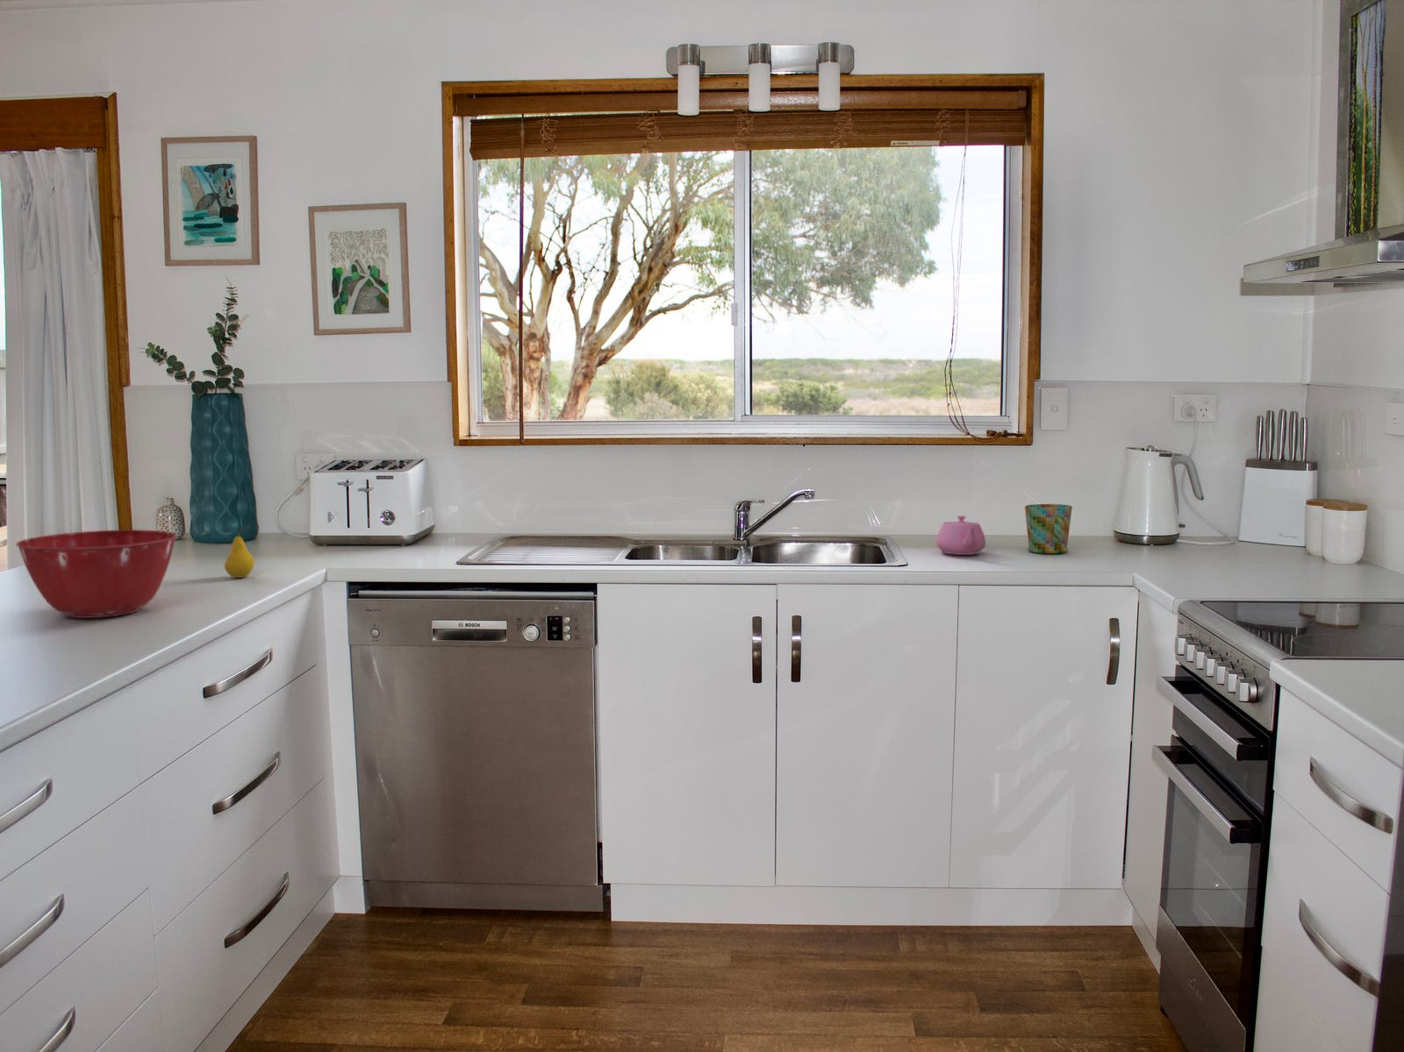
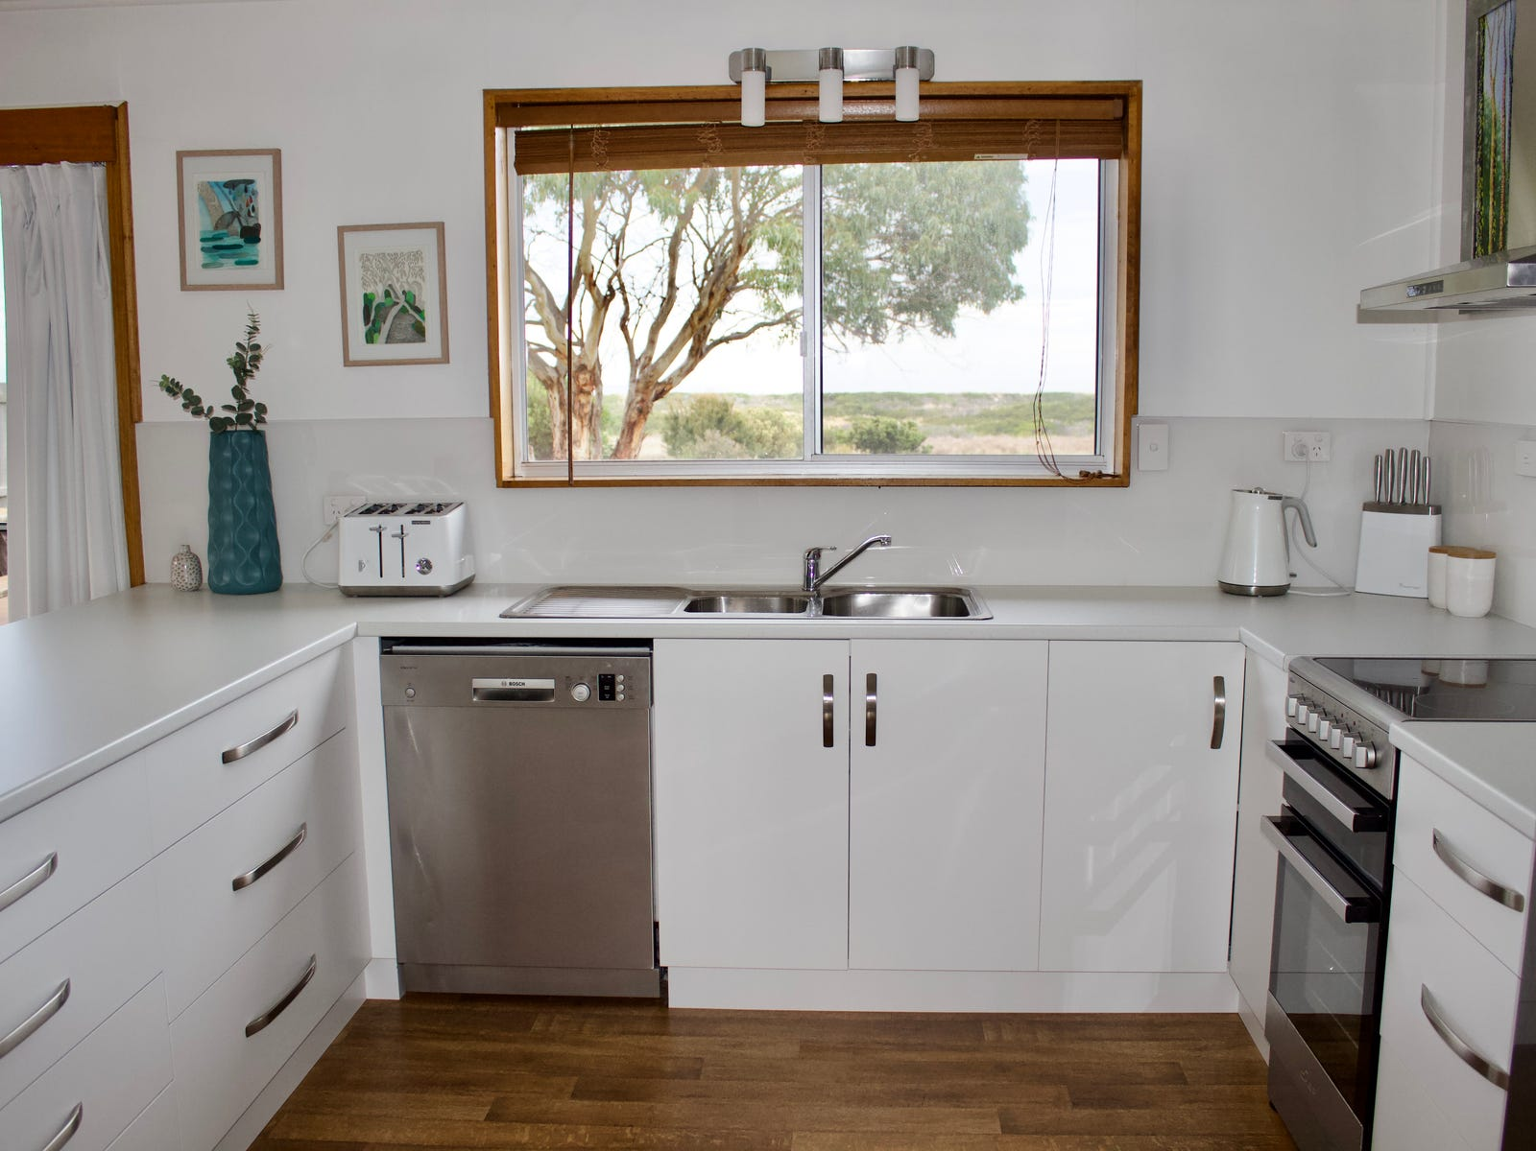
- mug [1024,503,1072,554]
- mixing bowl [14,528,178,619]
- teapot [935,515,986,556]
- fruit [223,525,255,579]
